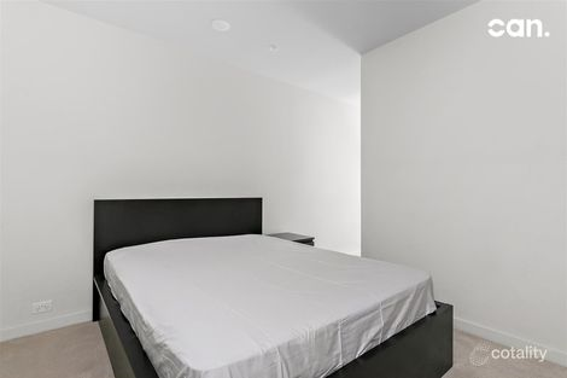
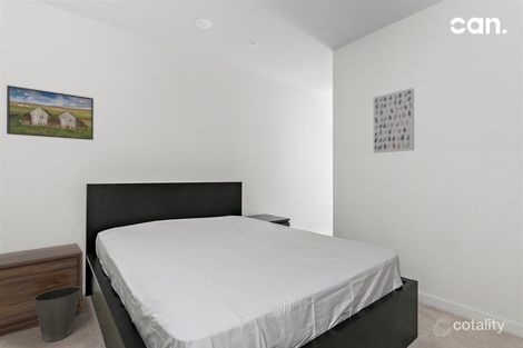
+ nightstand [0,242,83,337]
+ wall art [373,87,415,155]
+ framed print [6,84,95,141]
+ waste basket [33,287,81,342]
